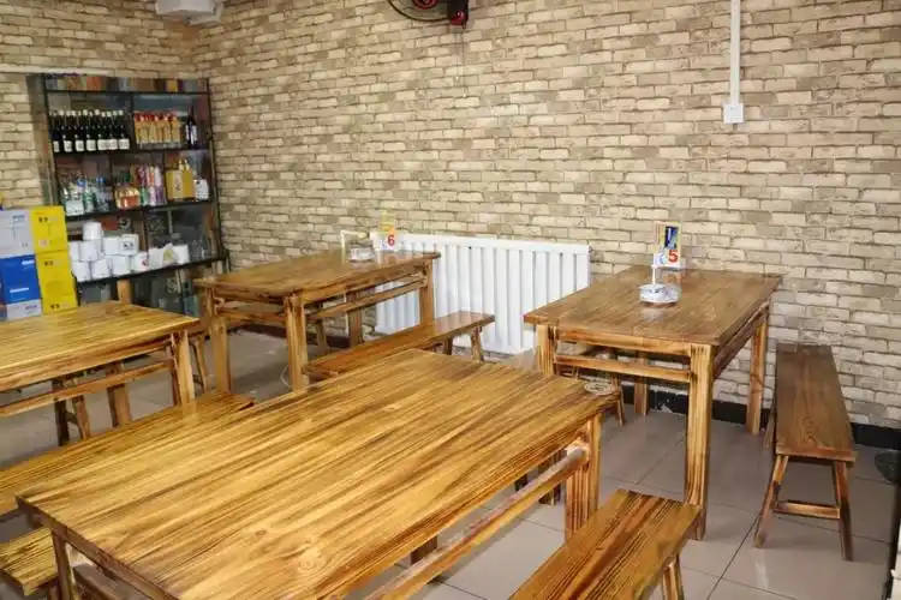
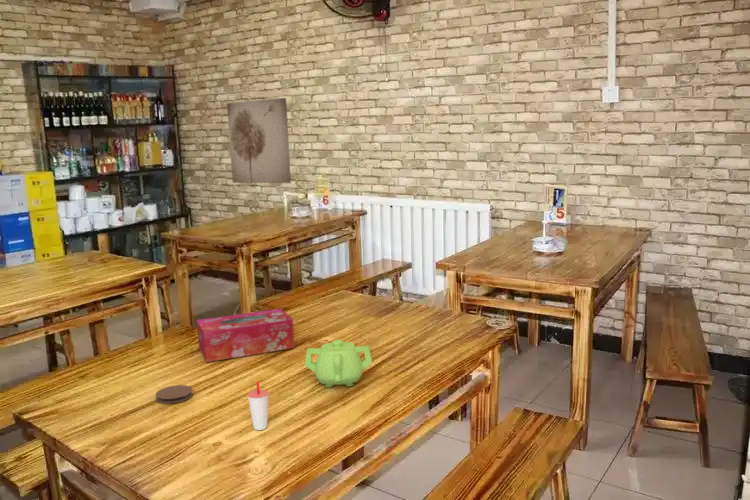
+ teapot [303,339,373,388]
+ tissue box [196,308,296,363]
+ cup [246,381,270,431]
+ wall art [226,97,292,184]
+ coaster [154,384,194,405]
